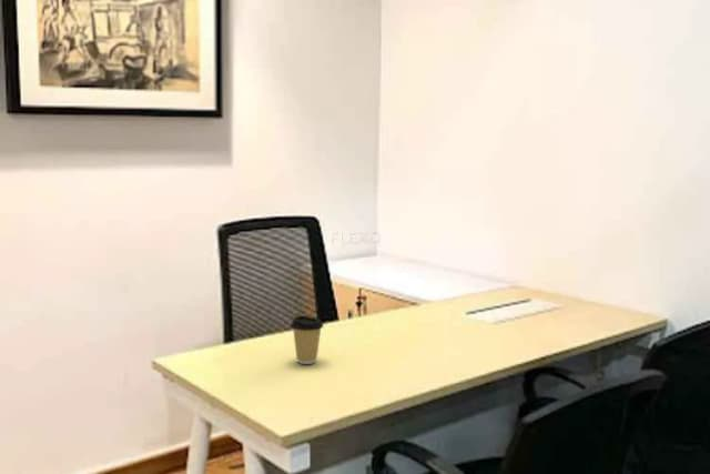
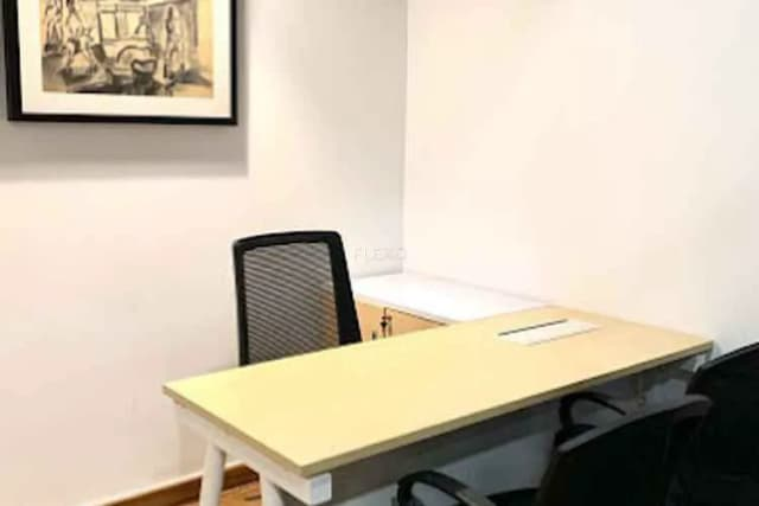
- coffee cup [290,314,325,365]
